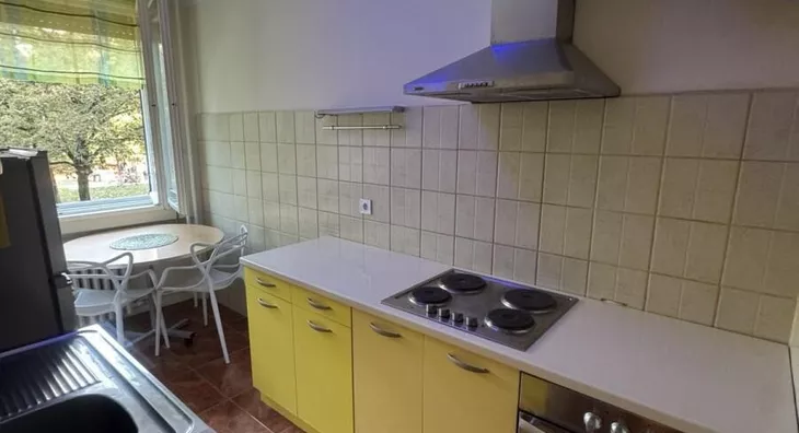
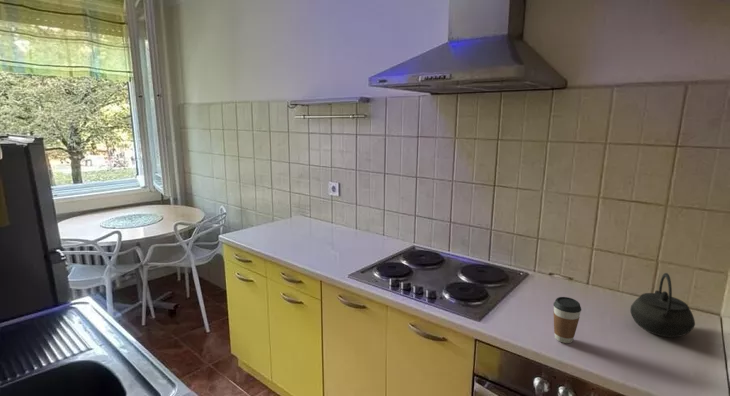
+ kettle [629,272,696,338]
+ coffee cup [553,296,582,344]
